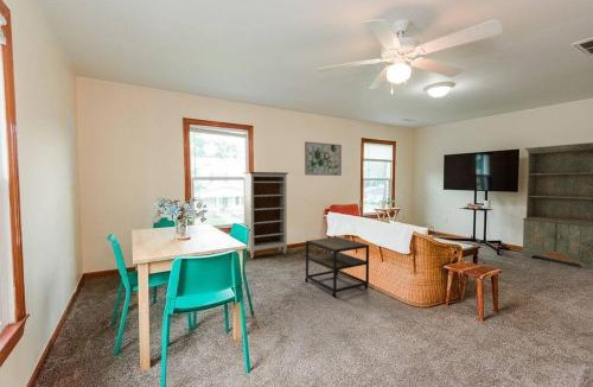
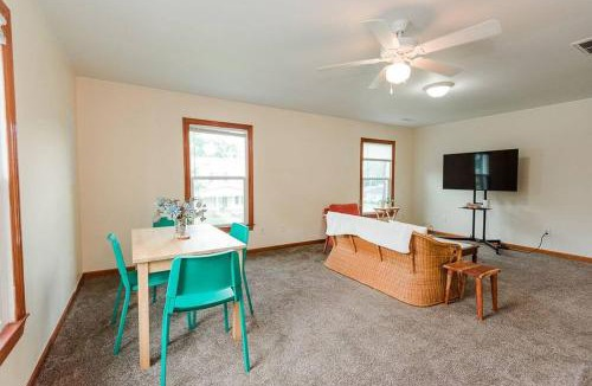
- wall art [304,141,343,177]
- side table [304,236,370,298]
- bookshelf [522,141,593,271]
- bookshelf [242,171,289,259]
